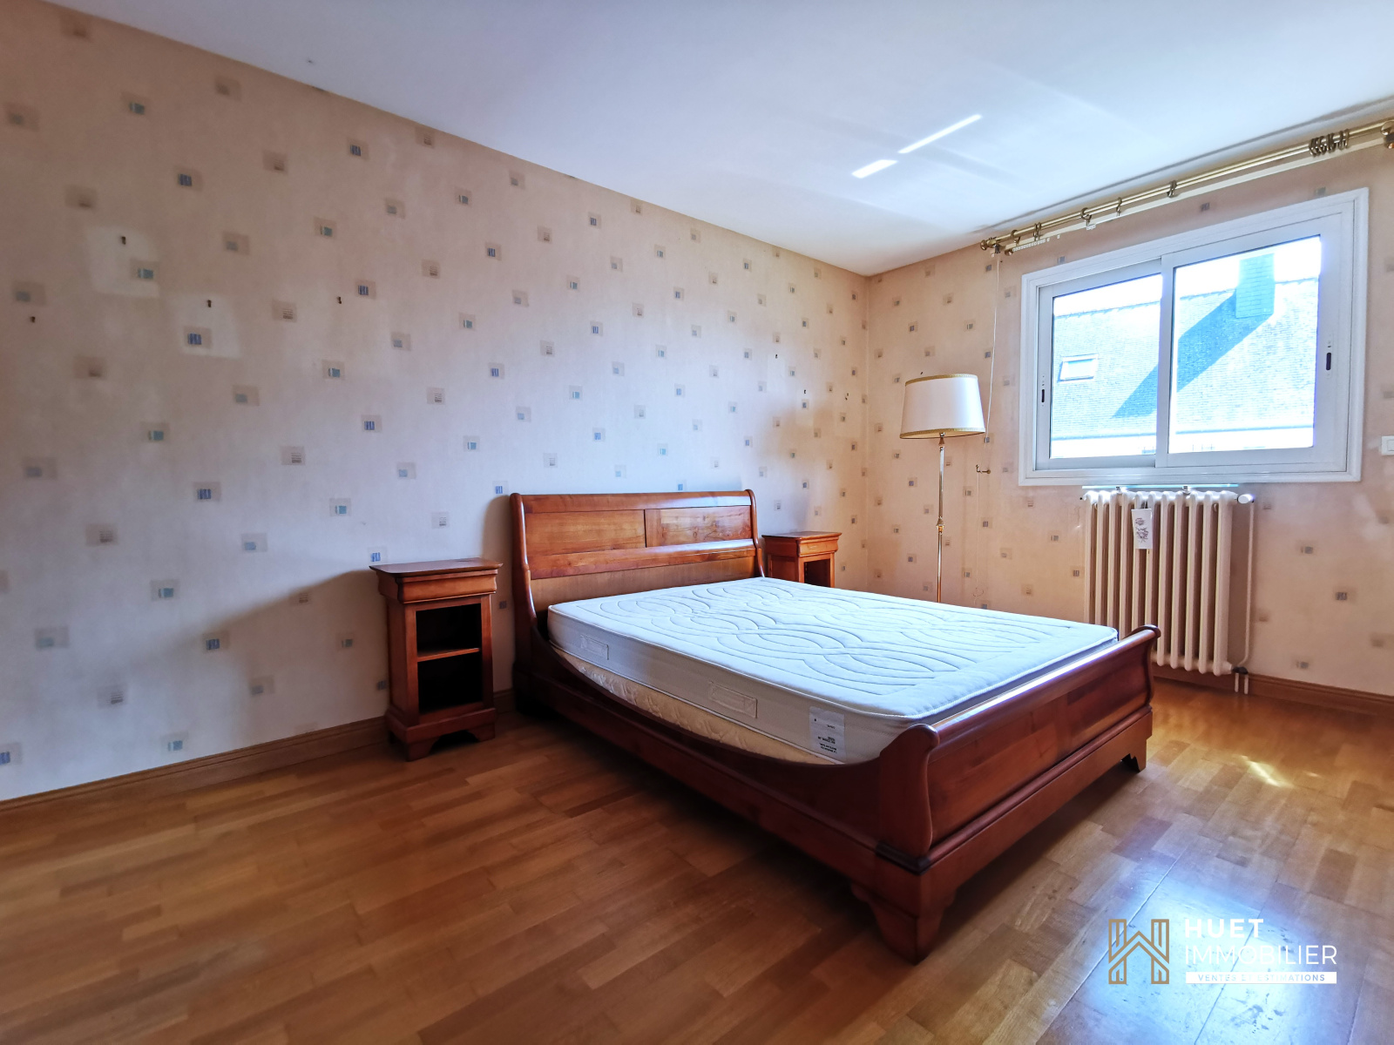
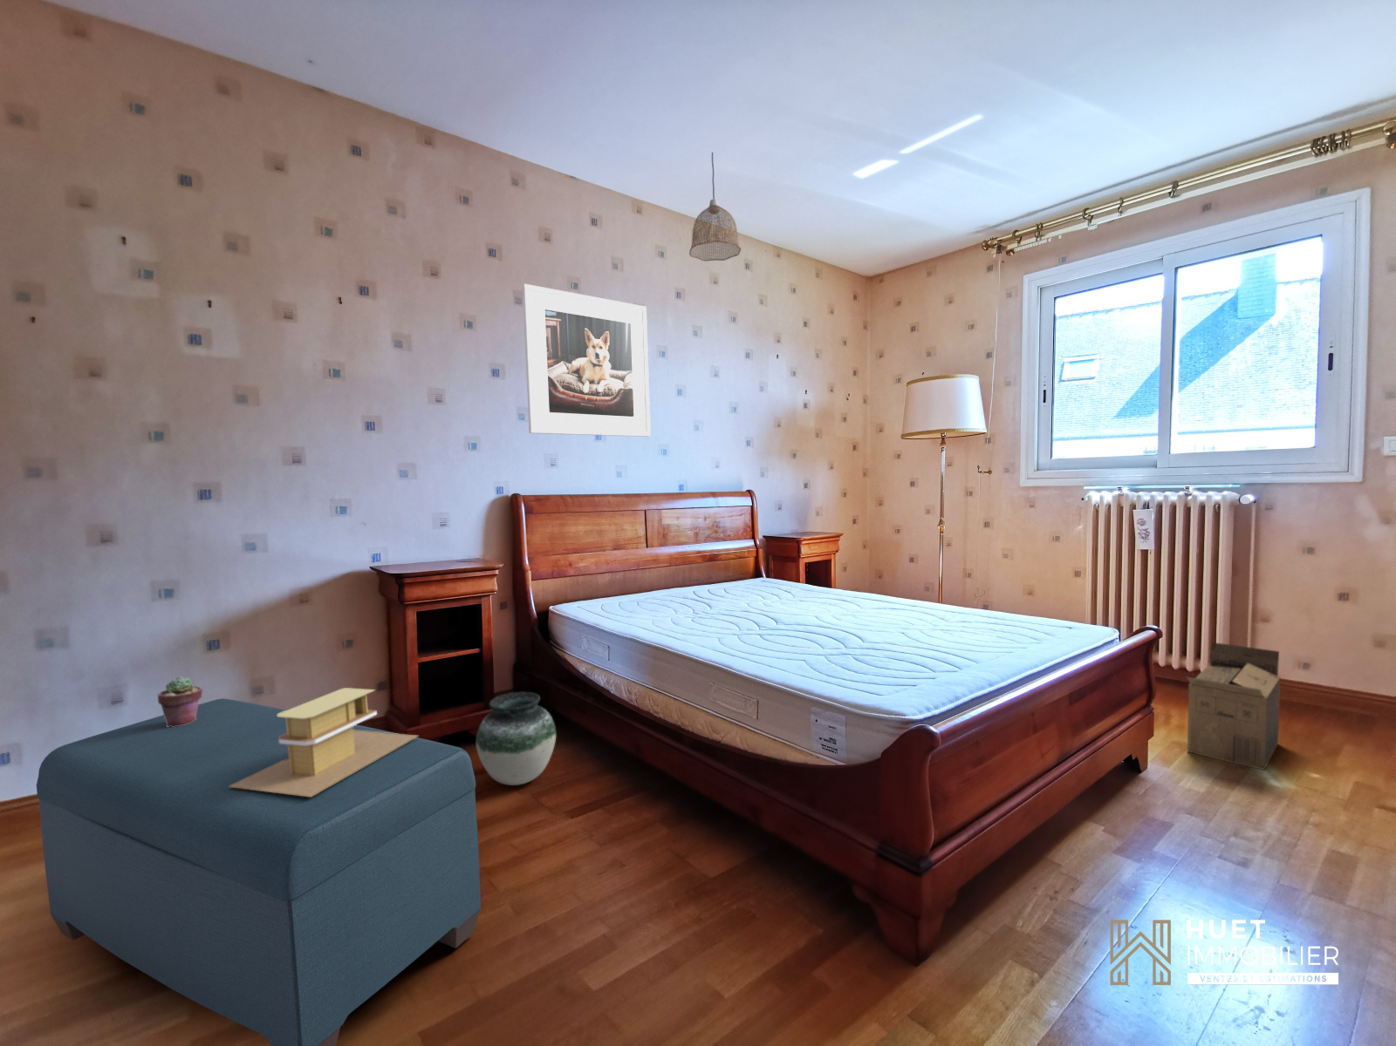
+ vase [476,691,556,787]
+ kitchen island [231,687,419,797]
+ cardboard box [1185,642,1281,771]
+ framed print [522,283,652,437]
+ bench [36,698,481,1046]
+ pendant lamp [688,152,742,262]
+ potted succulent [157,676,203,727]
